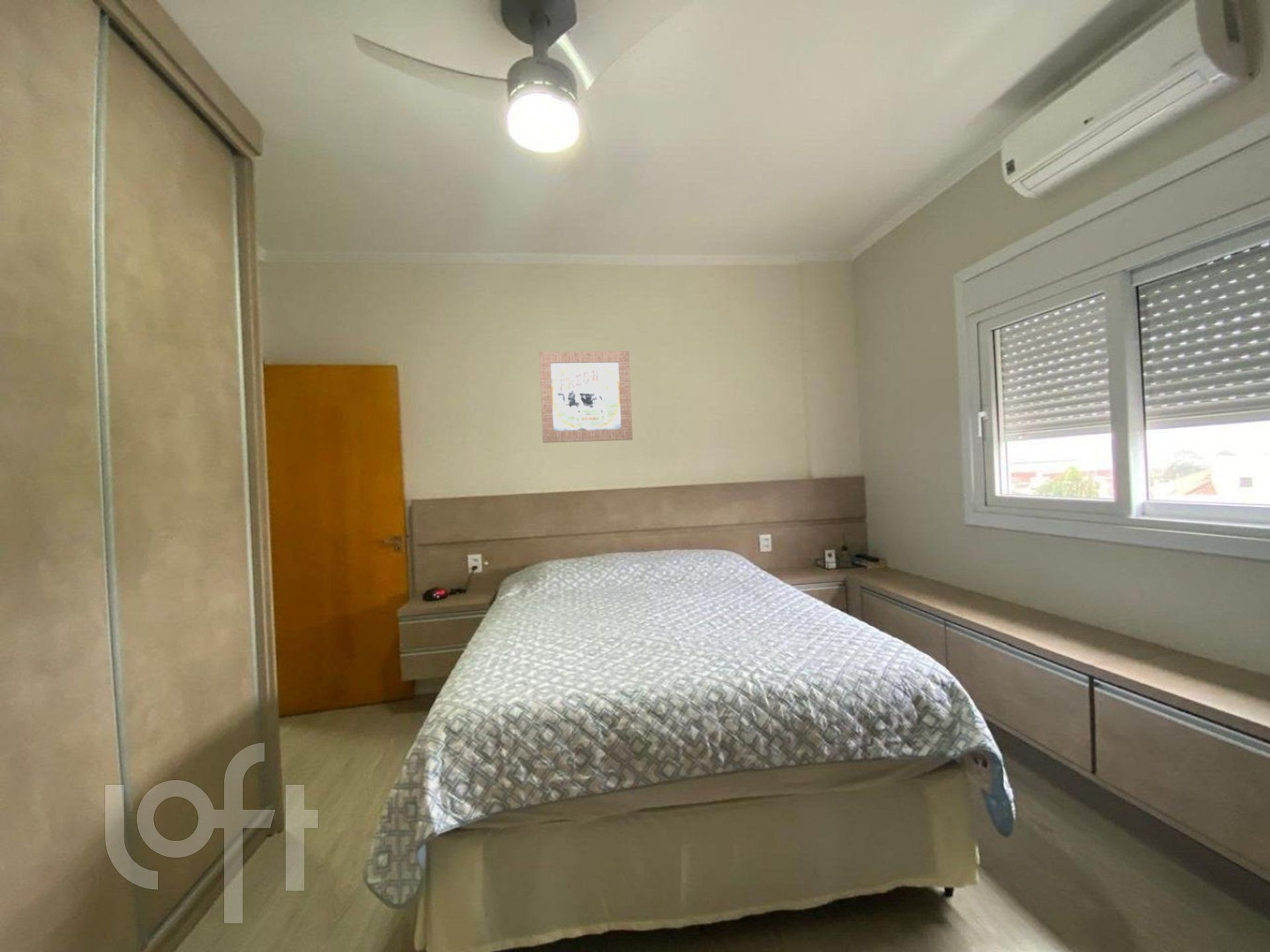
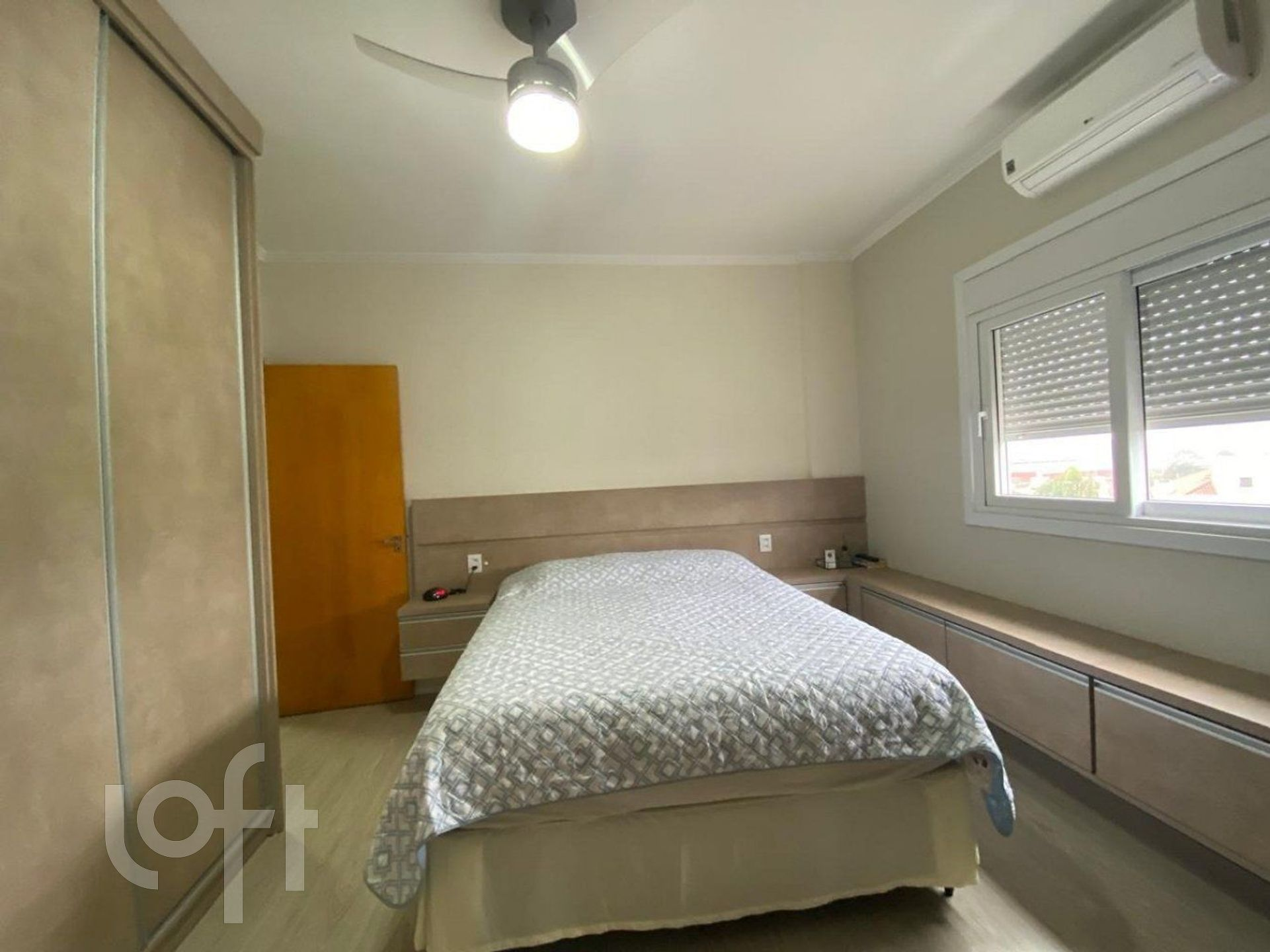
- wall art [538,350,633,444]
